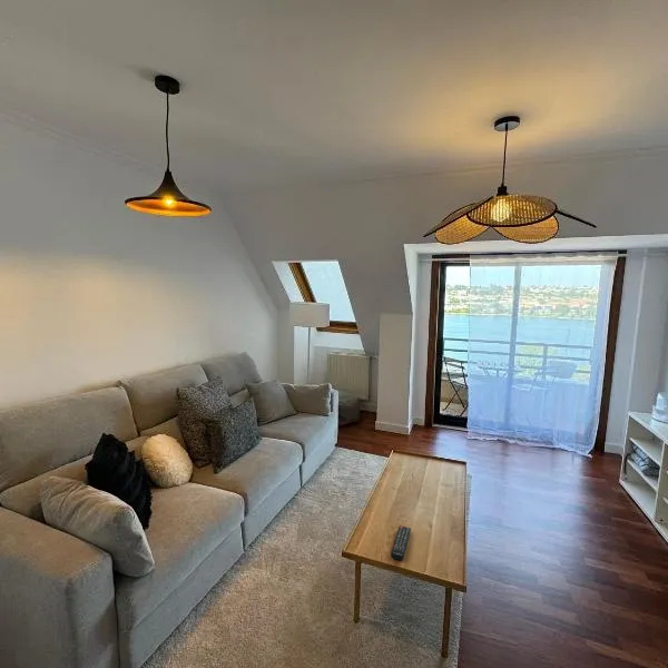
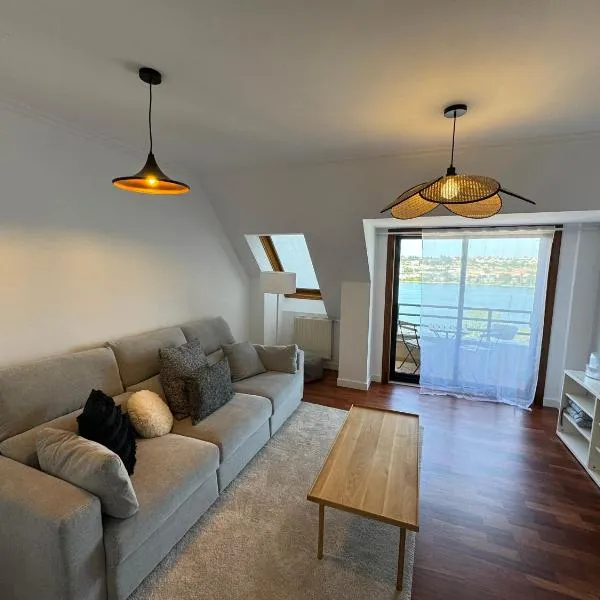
- remote control [390,524,412,561]
